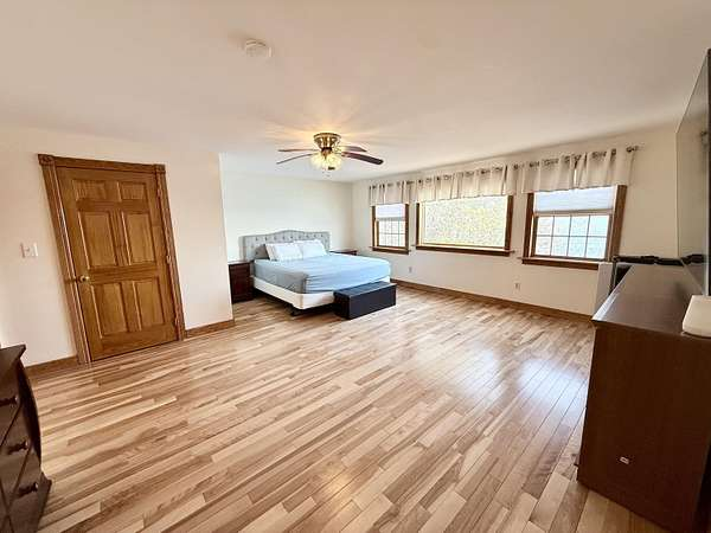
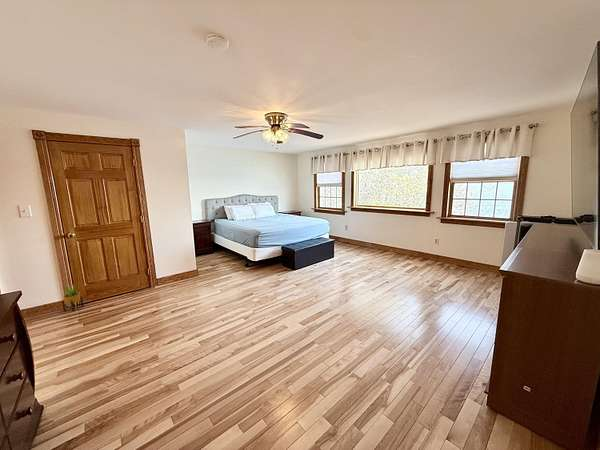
+ potted plant [61,284,85,312]
